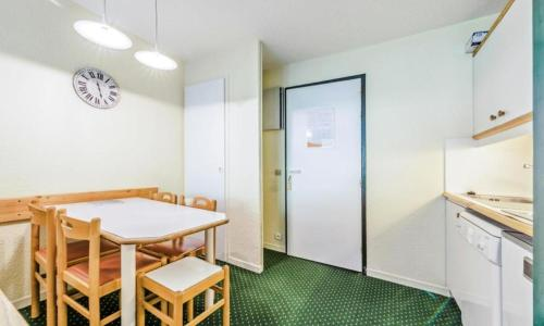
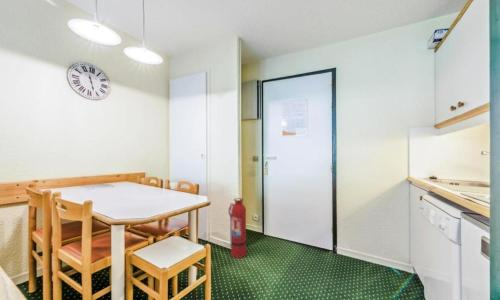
+ fire extinguisher [228,197,247,259]
